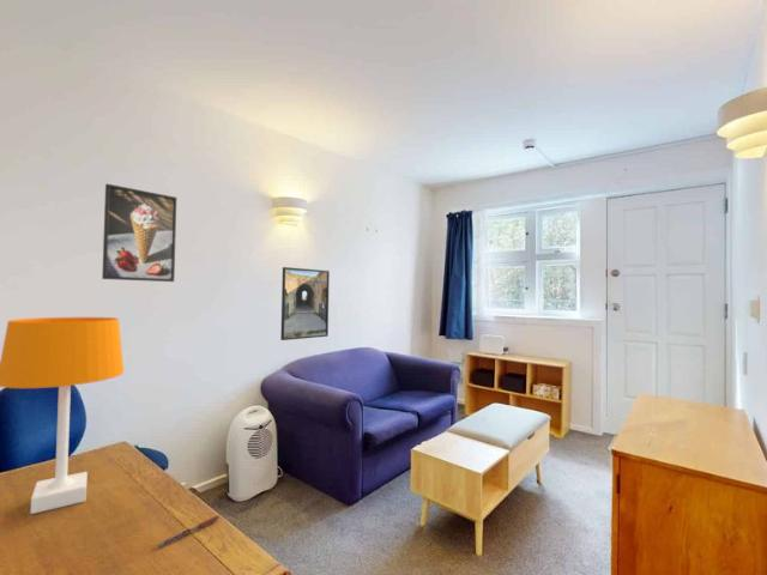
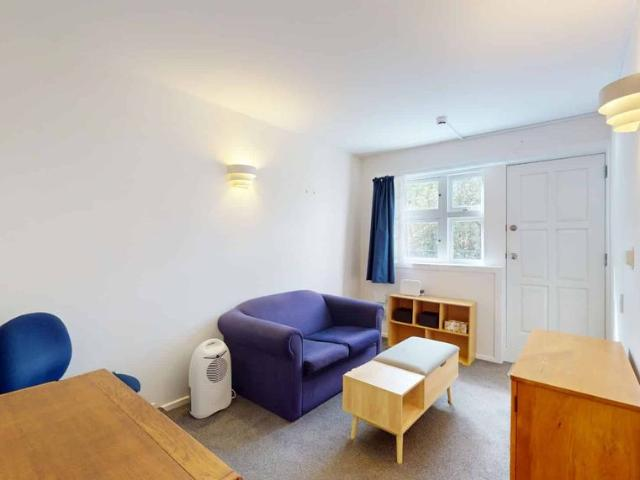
- desk lamp [0,316,125,515]
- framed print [101,182,179,283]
- pen [157,514,221,547]
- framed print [279,266,331,341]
